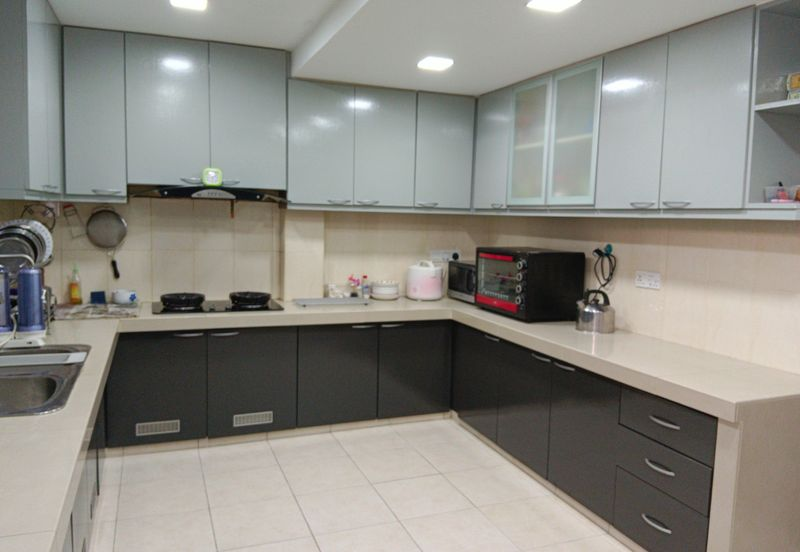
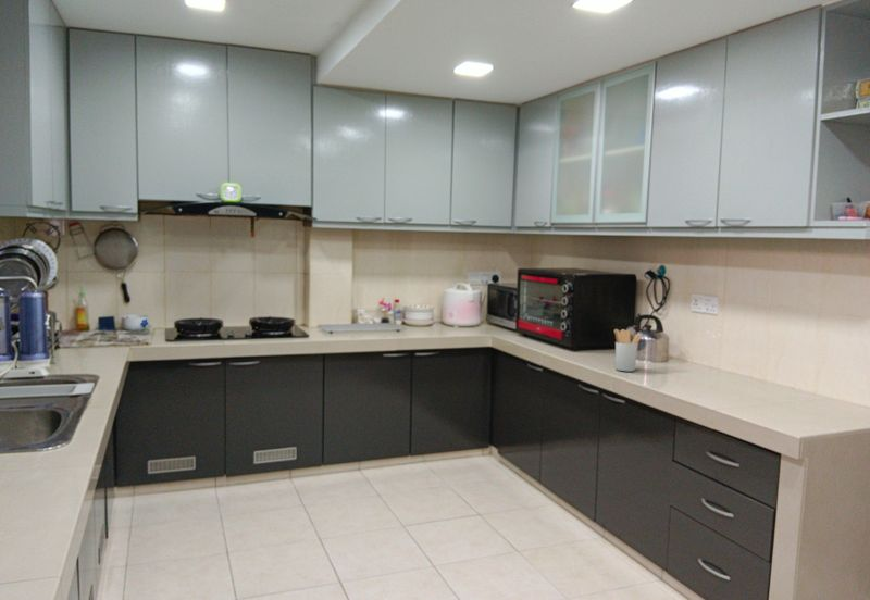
+ utensil holder [613,328,643,372]
